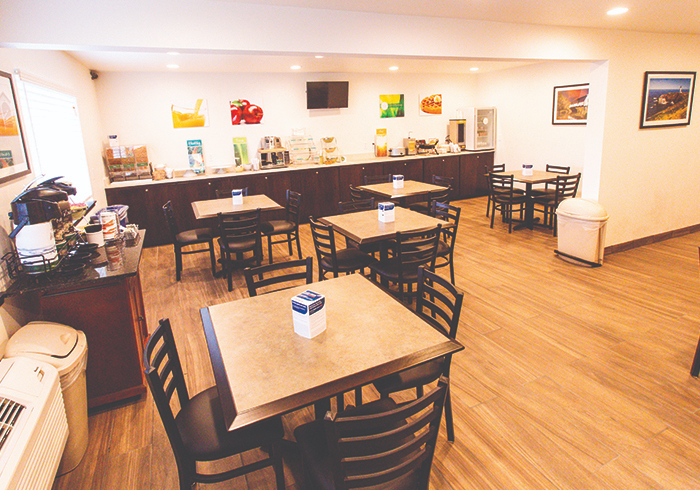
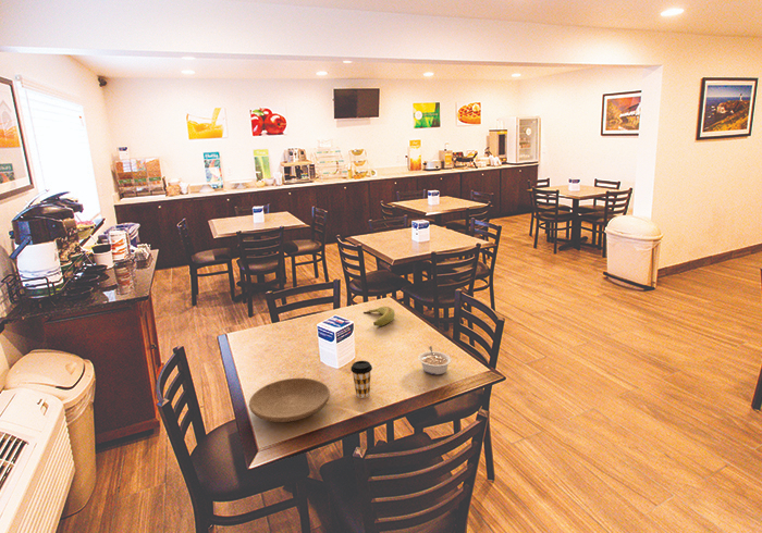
+ legume [417,345,453,375]
+ banana [362,306,396,327]
+ plate [248,377,331,423]
+ coffee cup [349,360,373,399]
